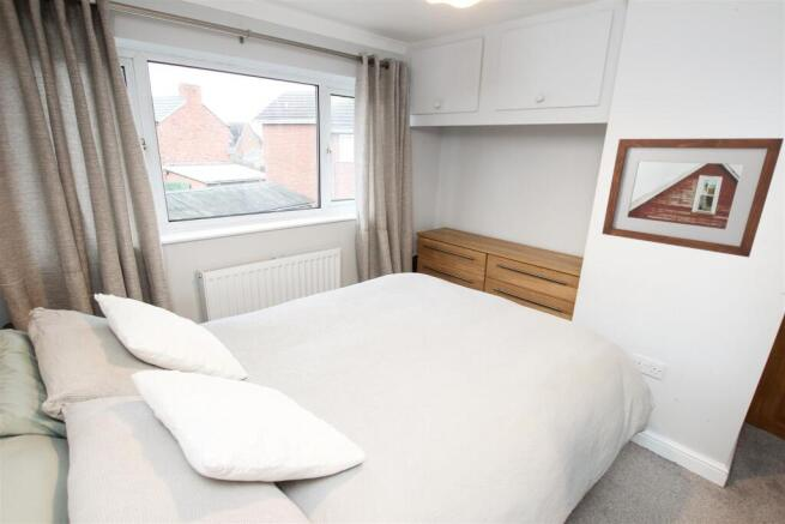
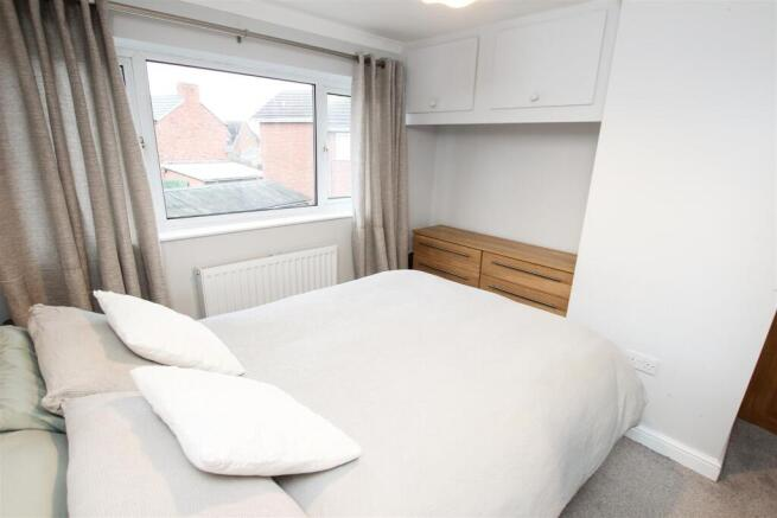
- picture frame [600,137,785,259]
